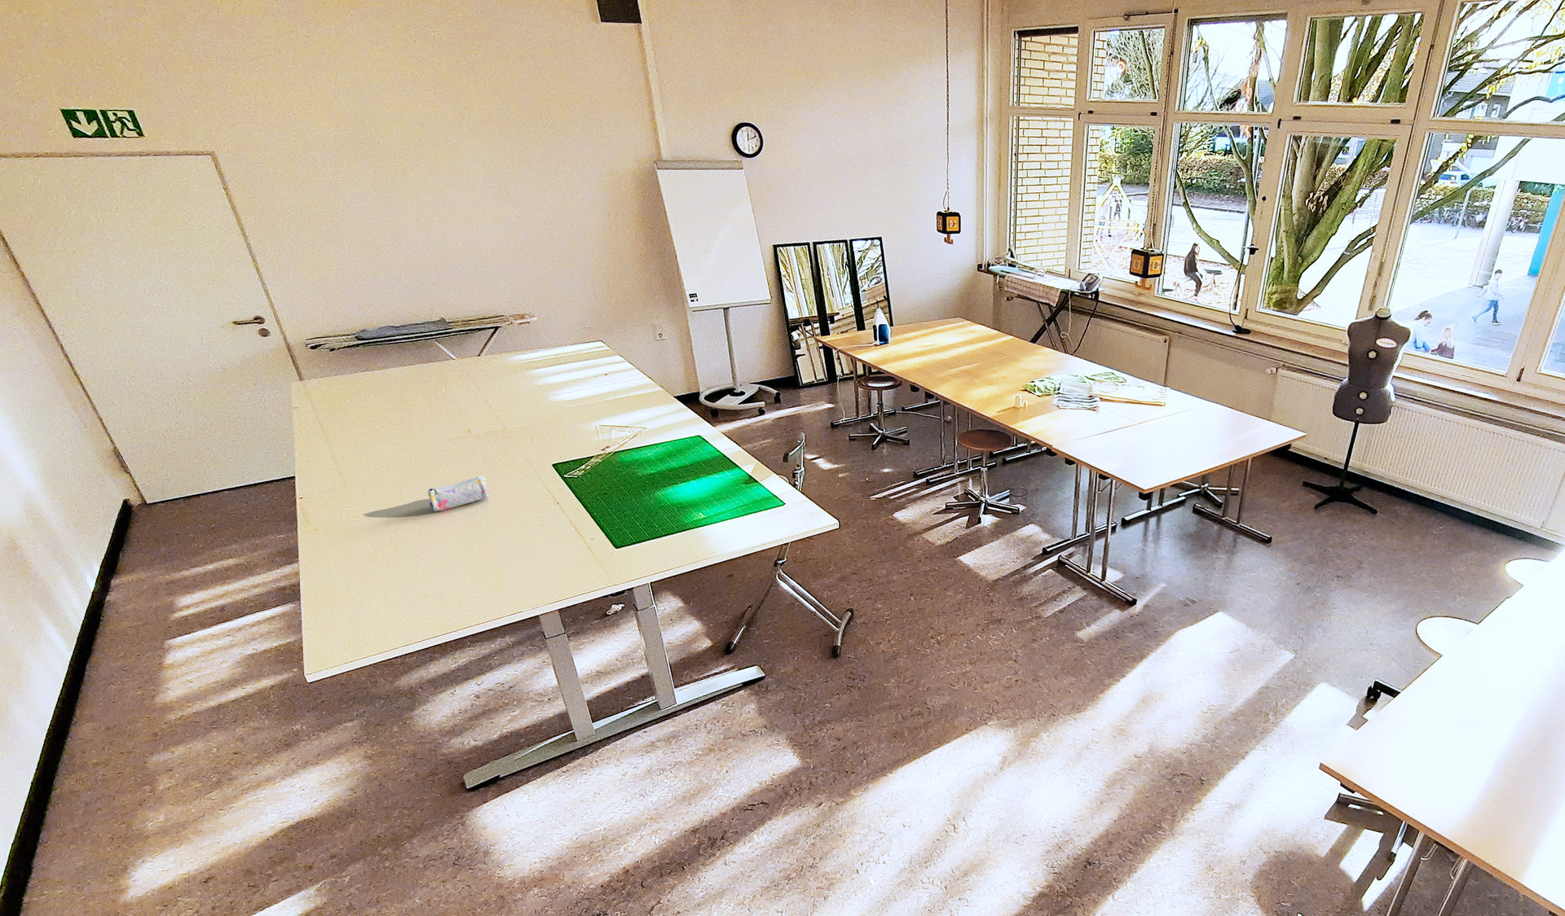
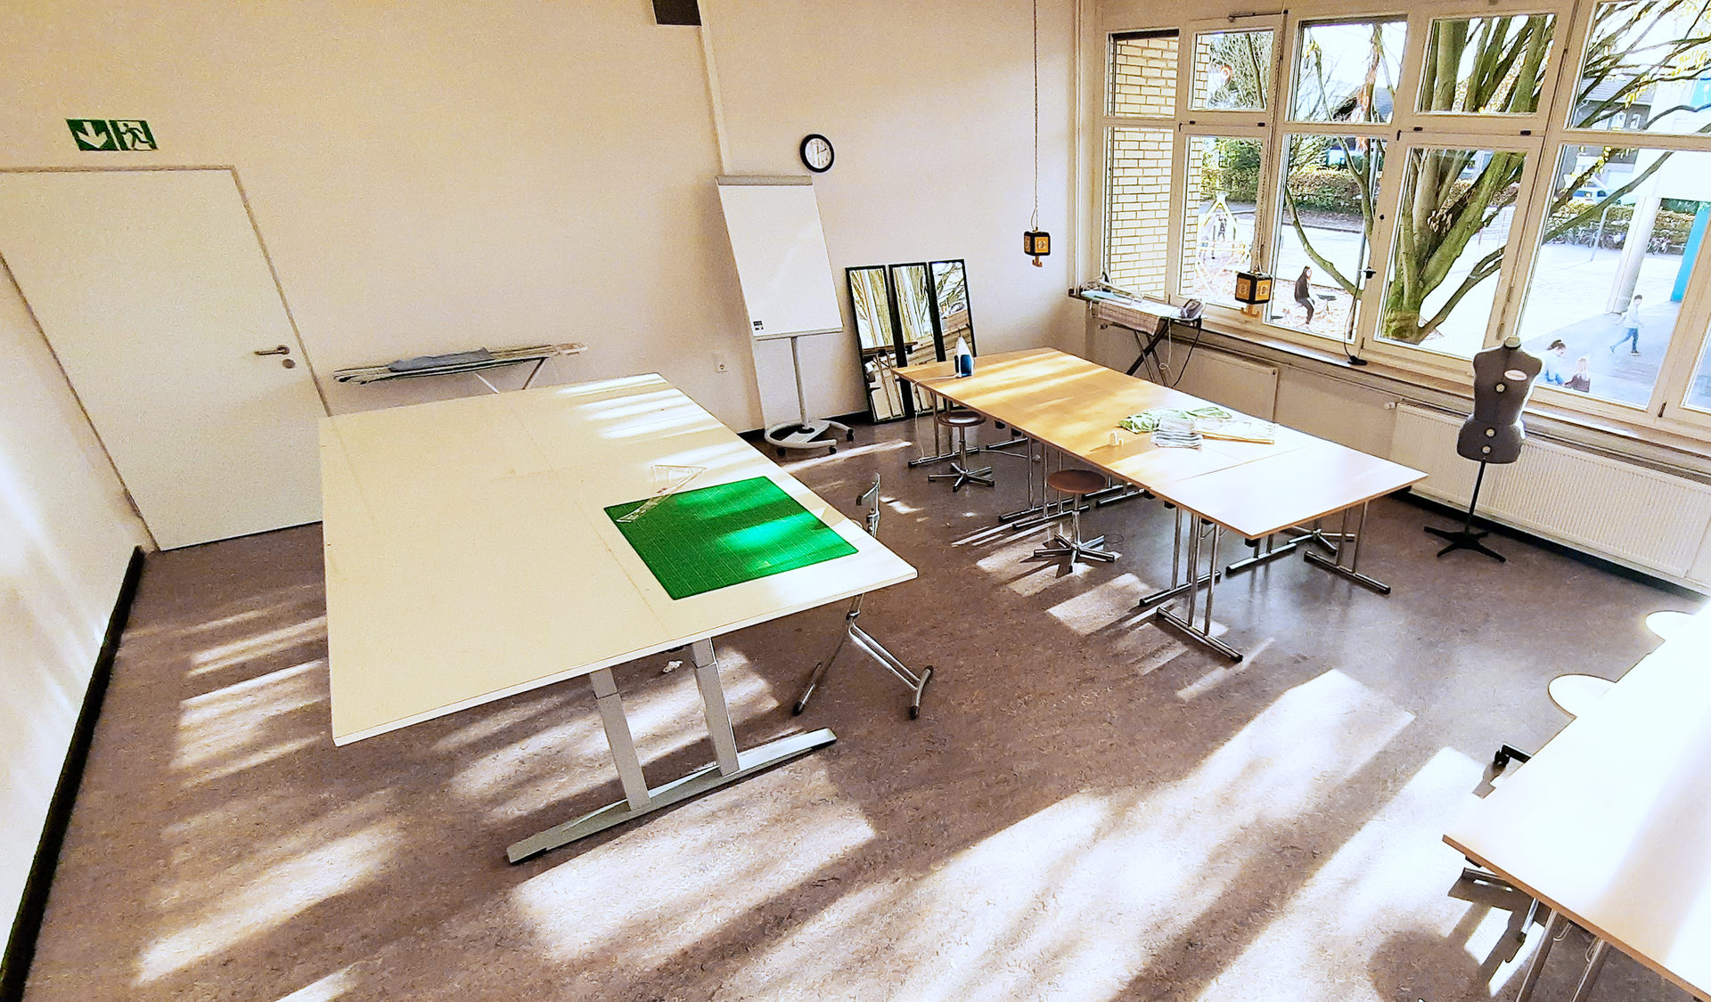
- pencil case [427,474,488,513]
